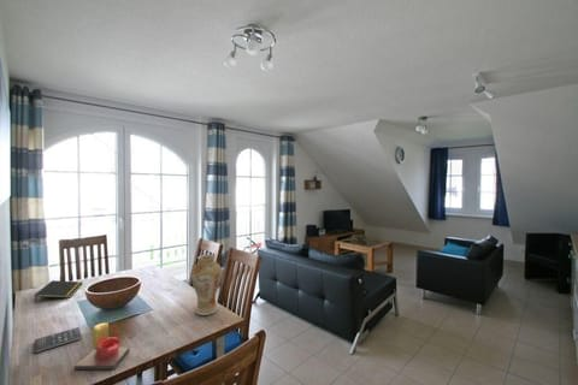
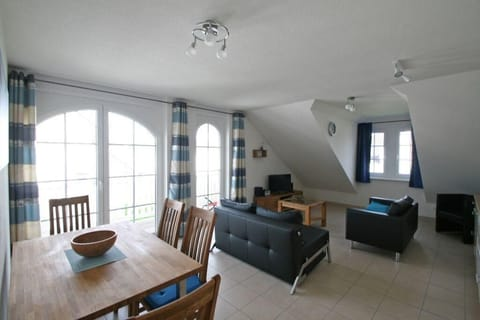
- candle [73,322,131,371]
- vase [190,254,223,316]
- smartphone [34,326,83,354]
- notepad [34,279,84,303]
